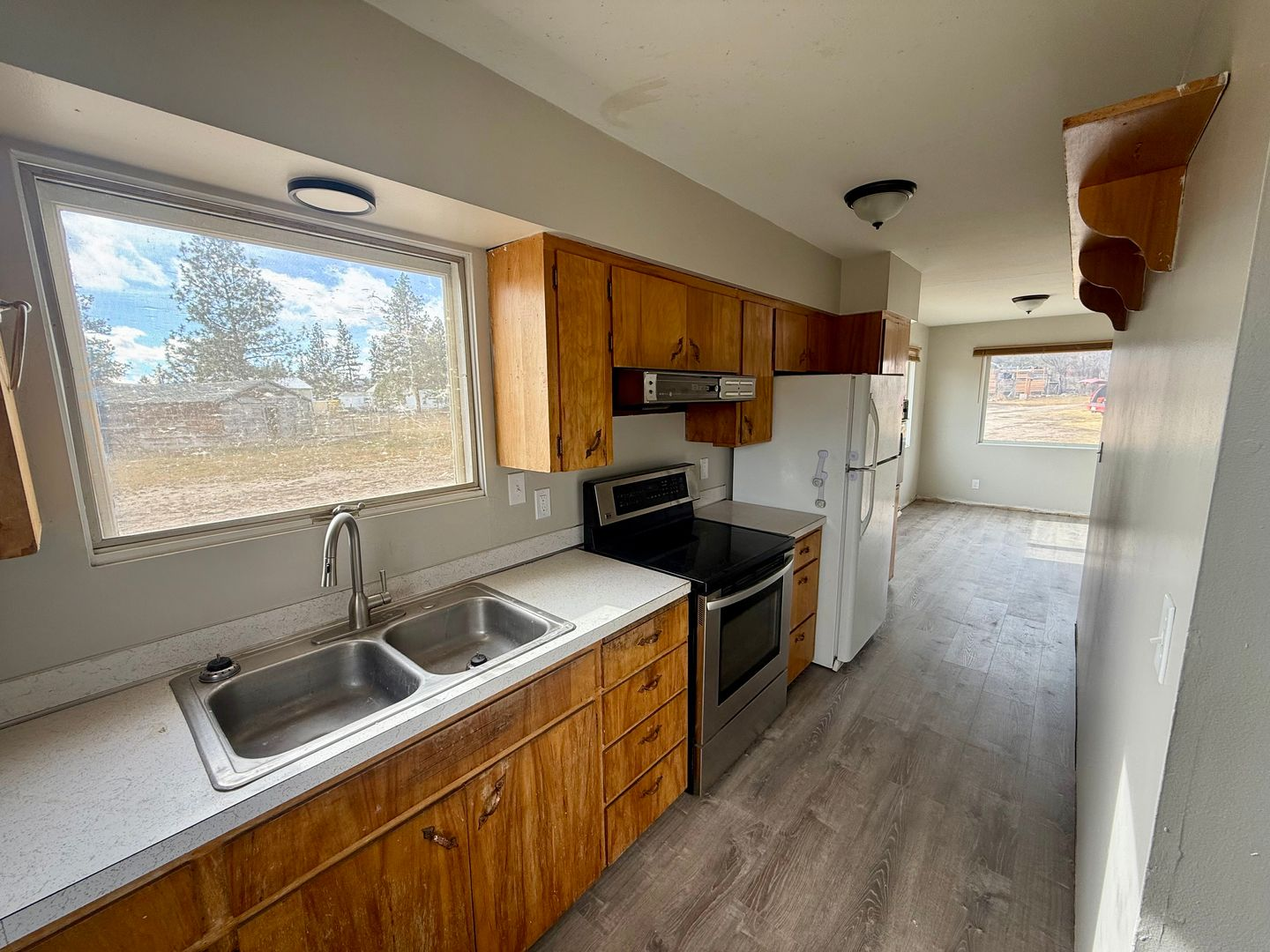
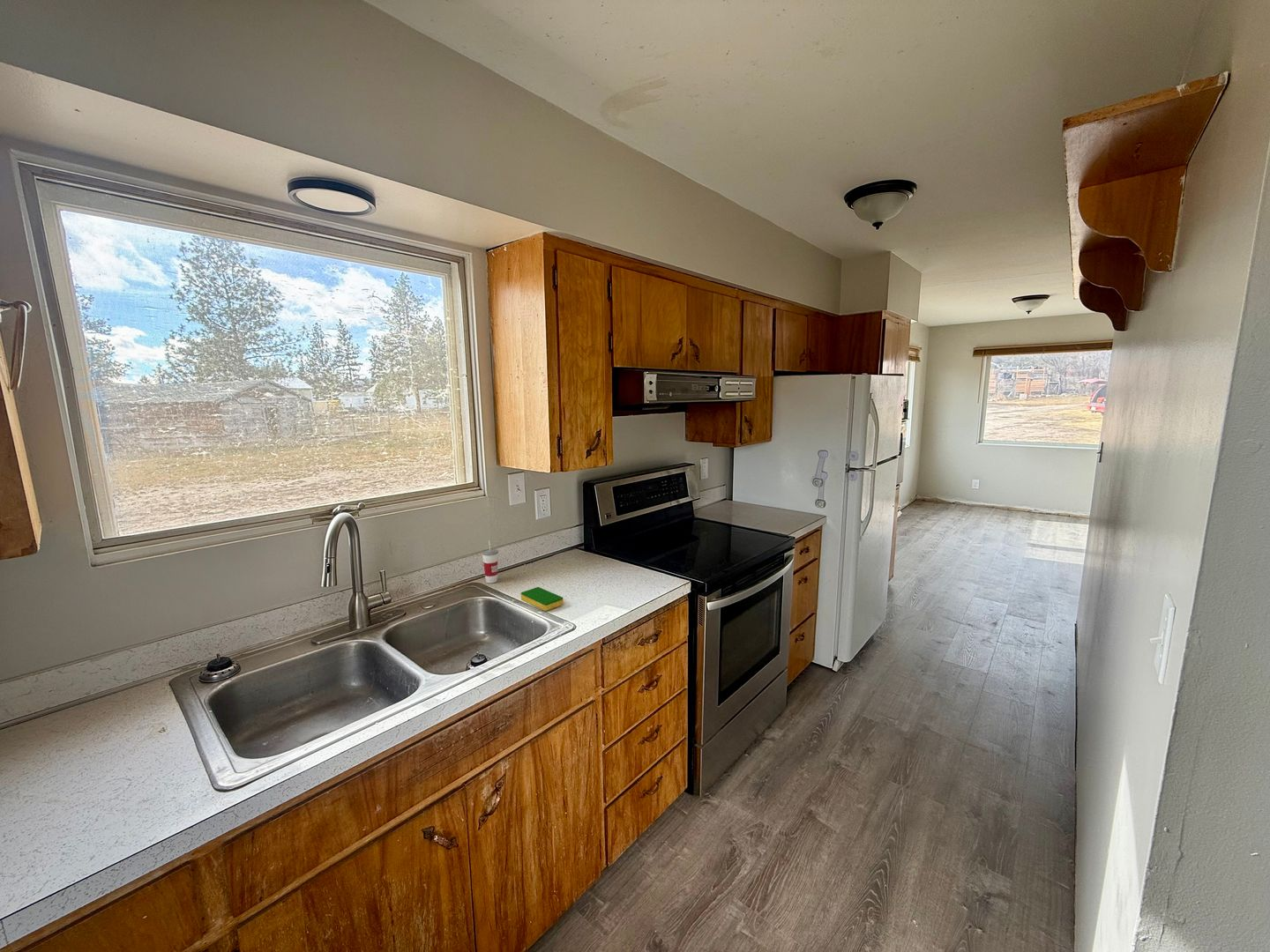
+ cup [482,539,499,584]
+ dish sponge [520,586,564,612]
